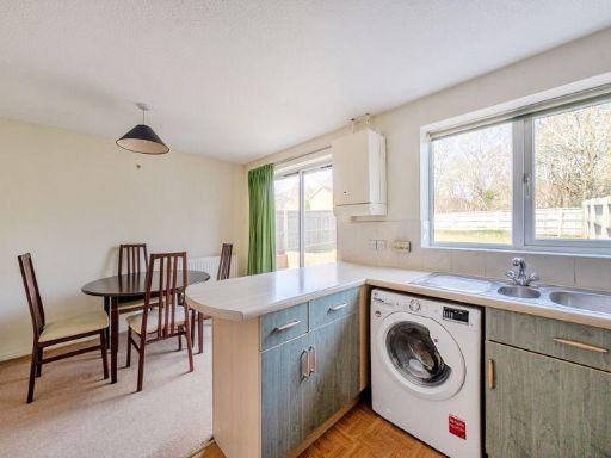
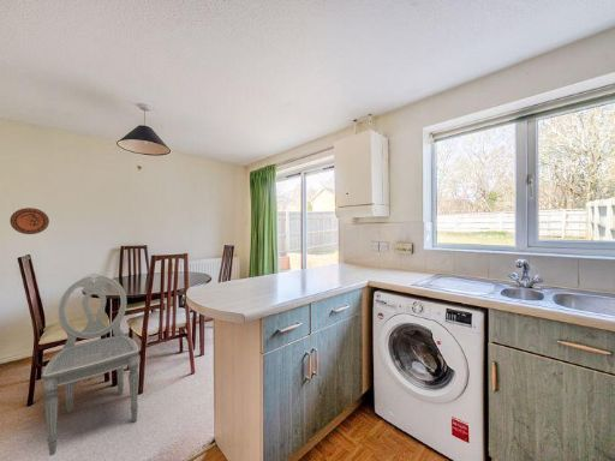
+ decorative plate [8,206,50,235]
+ dining chair [41,271,141,456]
